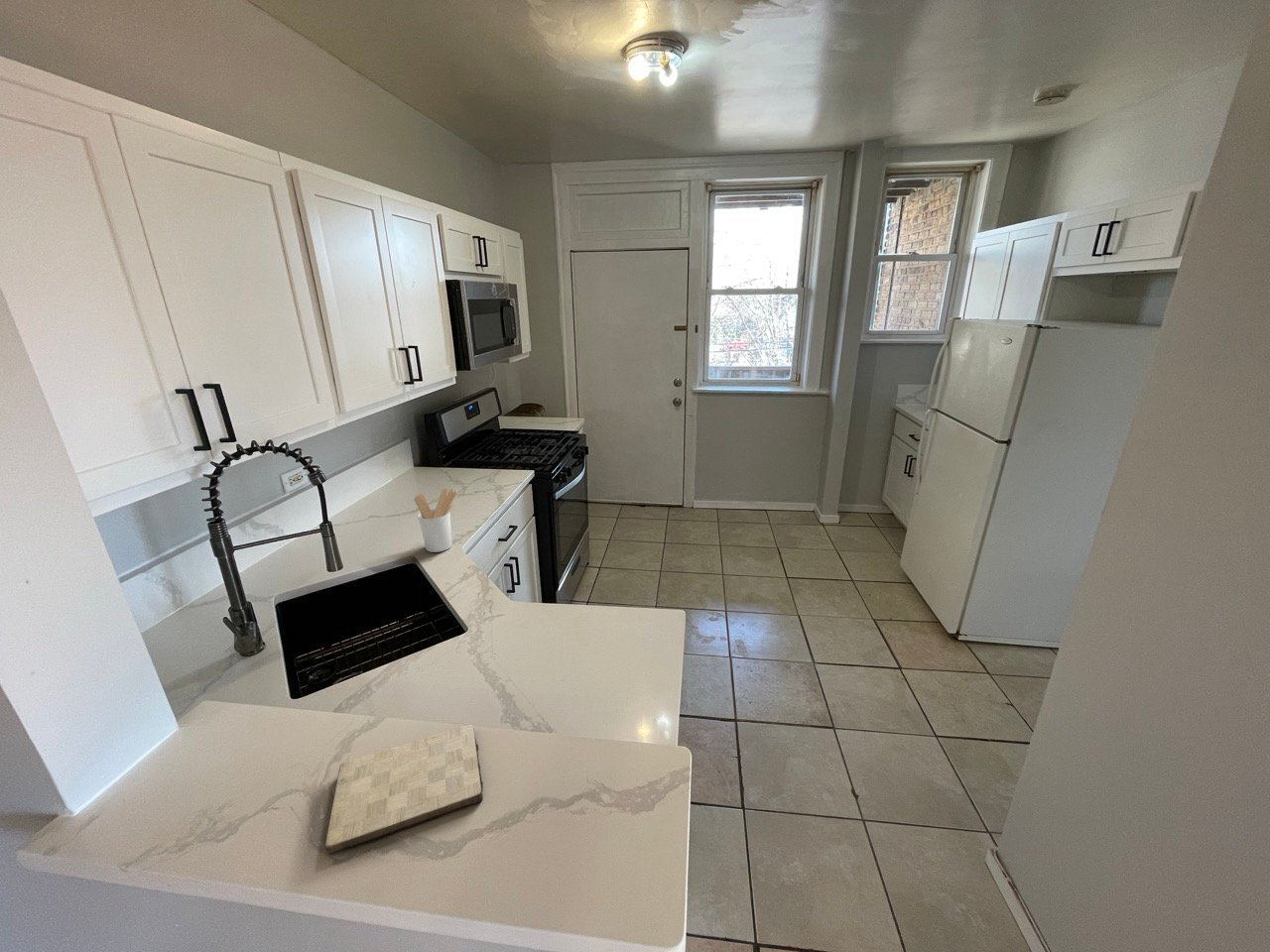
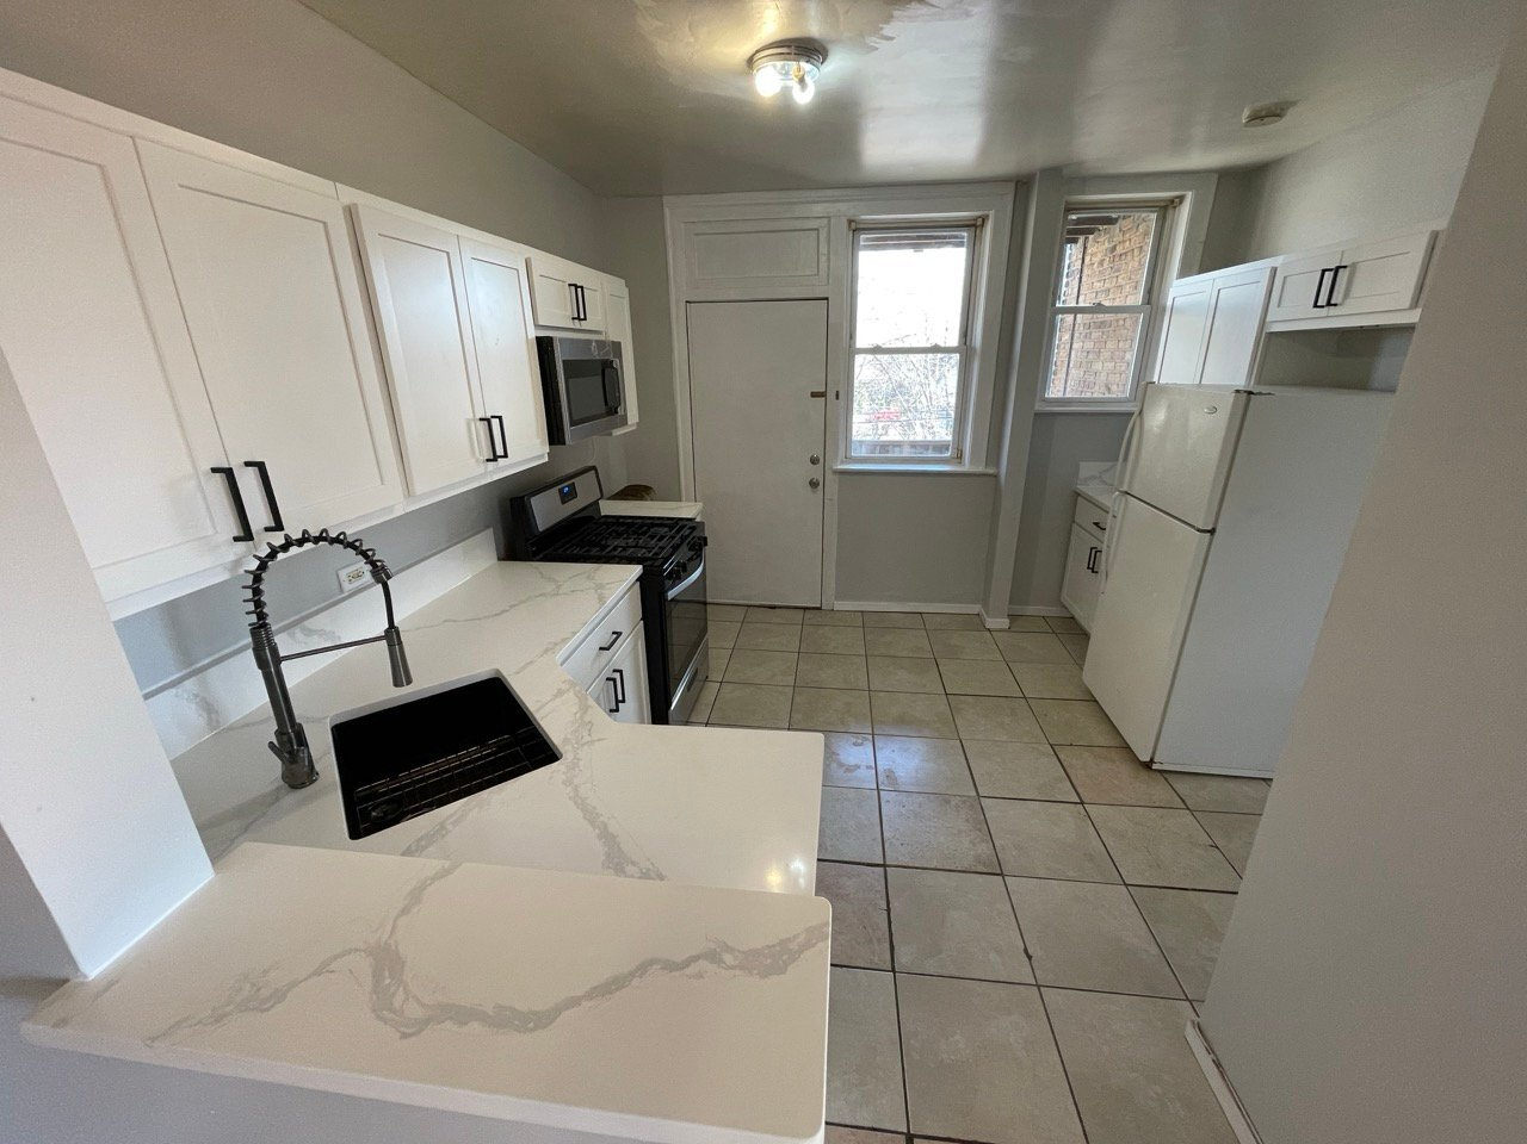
- utensil holder [414,488,457,553]
- cutting board [324,724,484,855]
